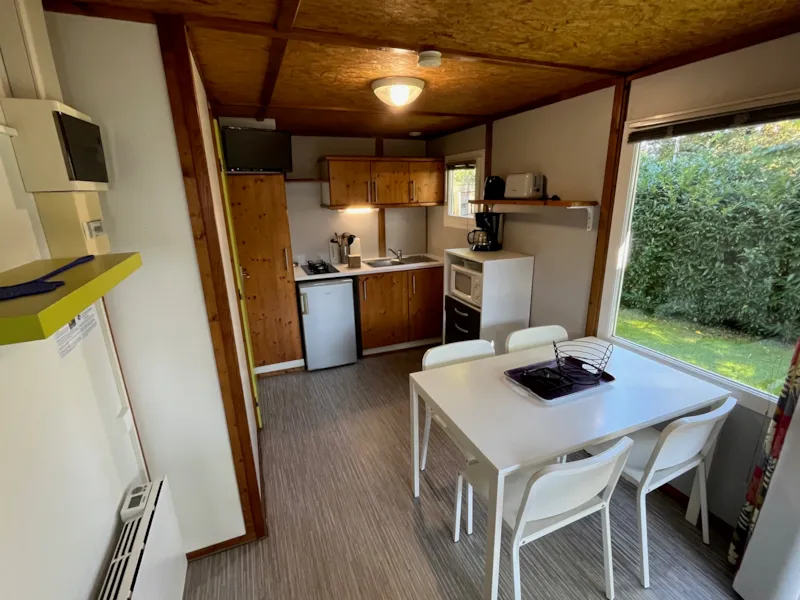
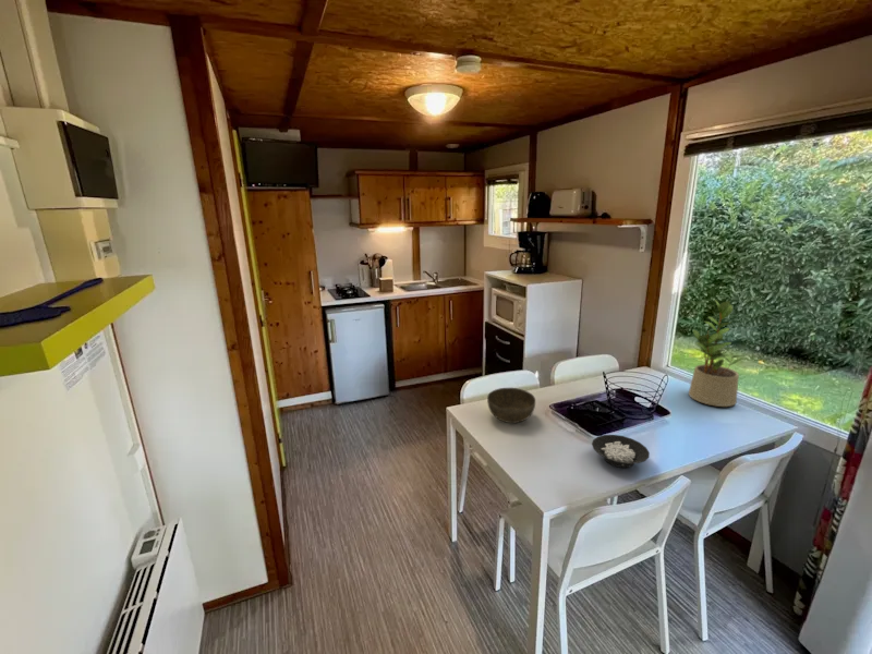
+ potted plant [688,299,744,408]
+ cereal bowl [591,434,651,469]
+ bowl [486,387,536,424]
